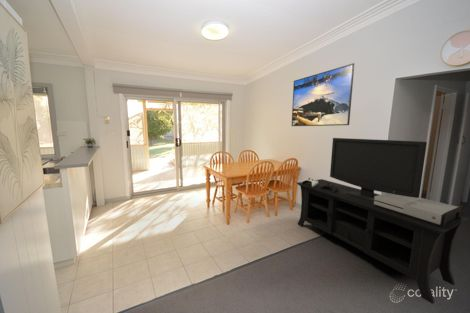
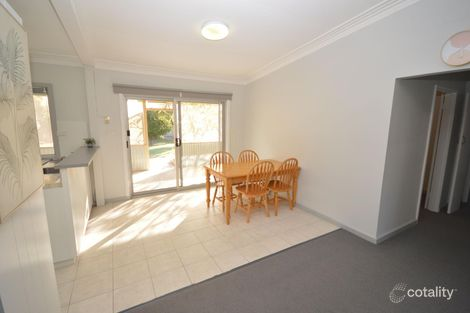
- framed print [291,62,355,127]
- media console [296,137,470,305]
